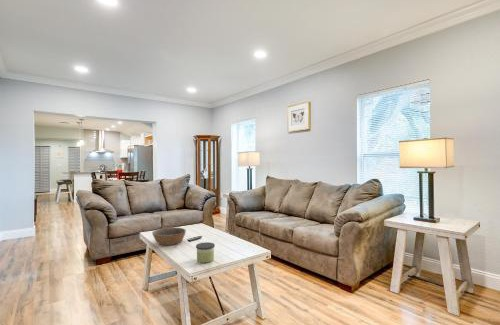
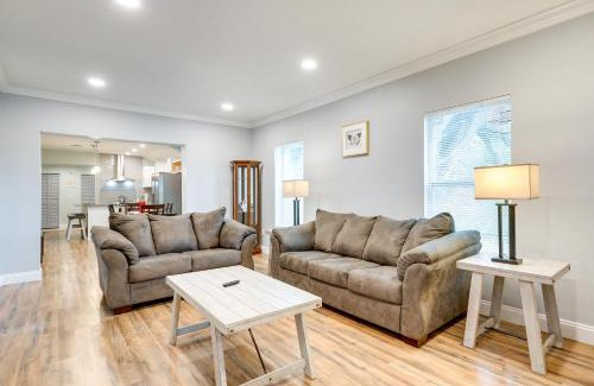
- bowl [151,226,187,246]
- candle [195,241,216,264]
